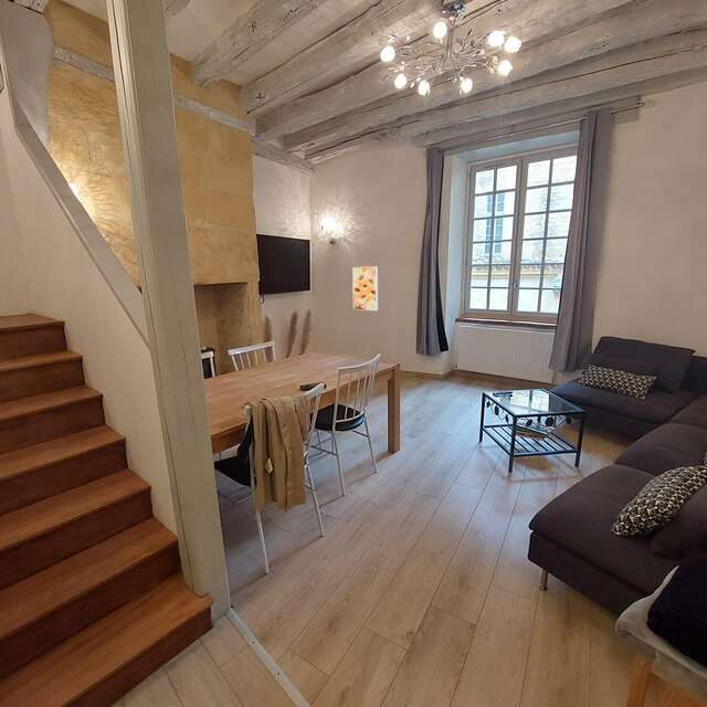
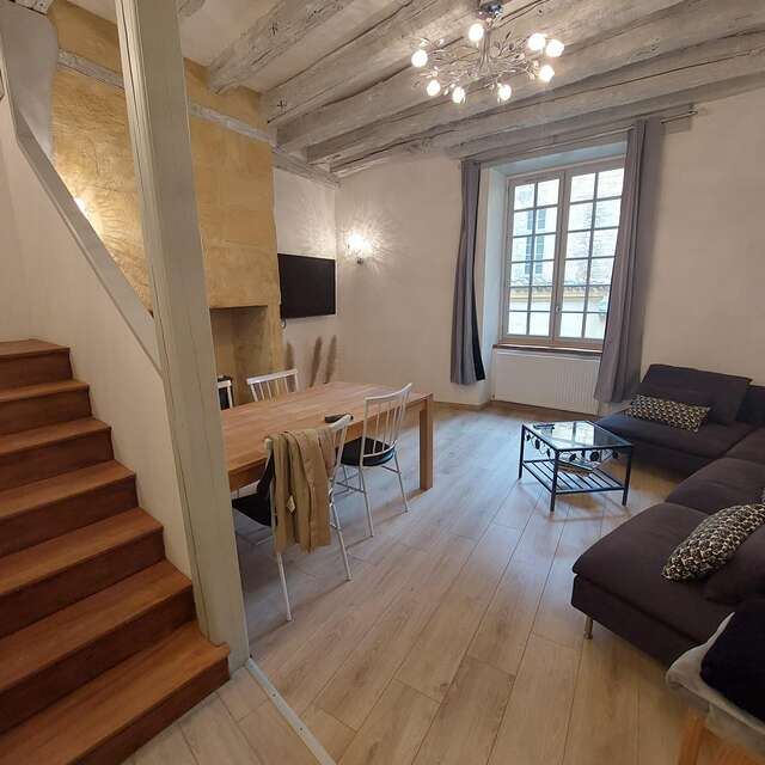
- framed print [351,265,379,312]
